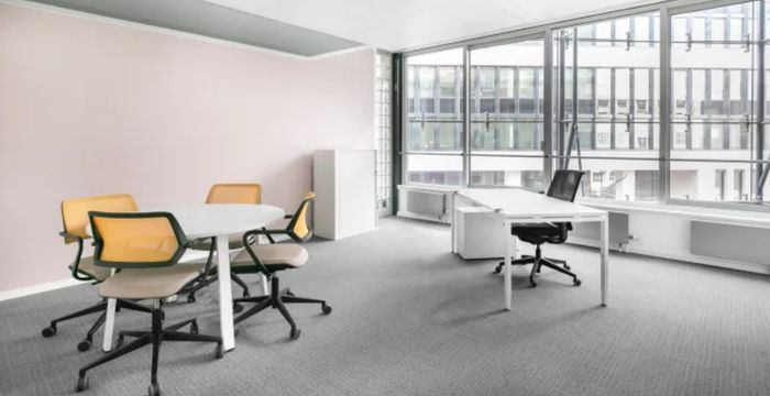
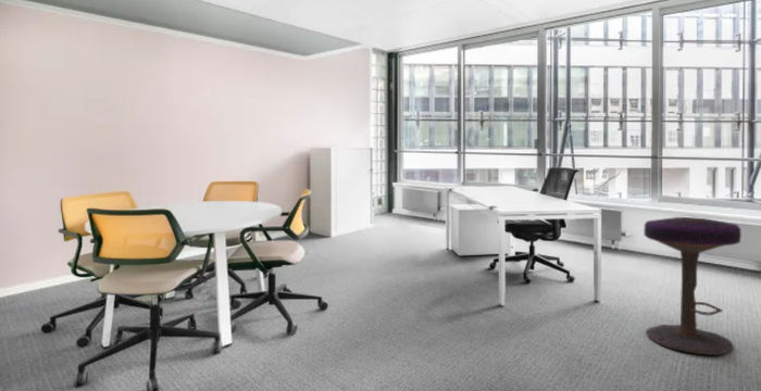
+ stool [643,216,743,356]
